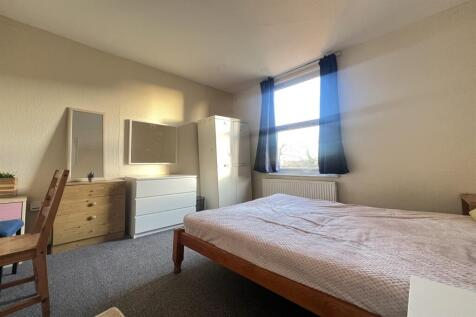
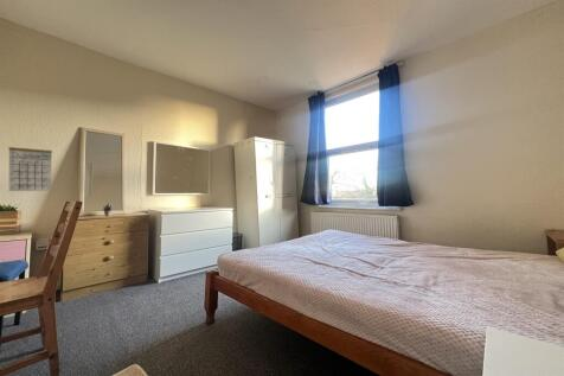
+ calendar [7,138,53,192]
